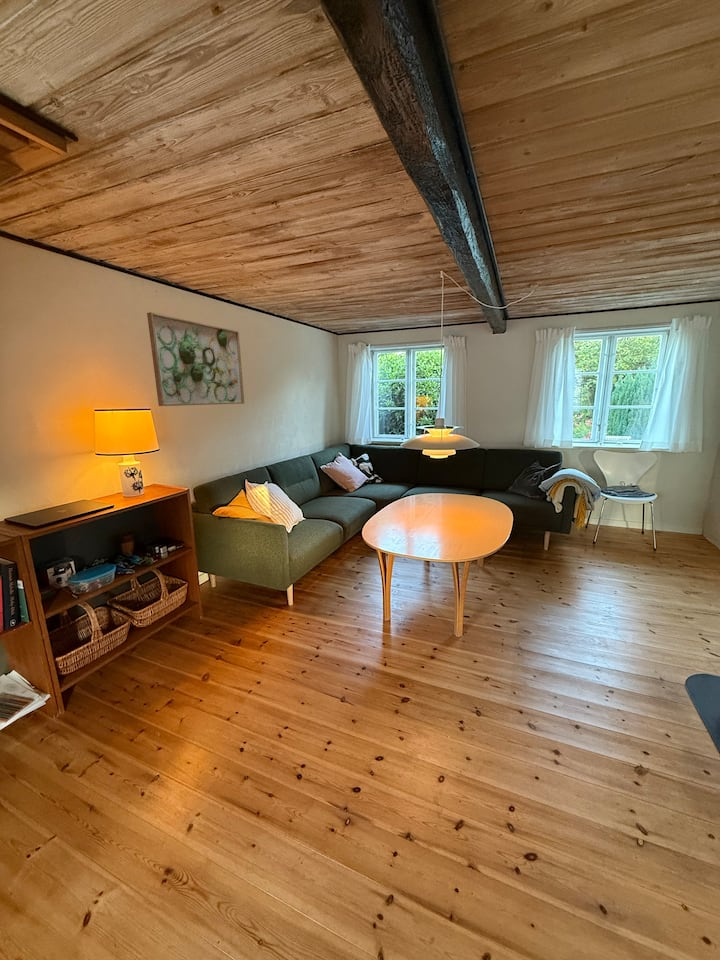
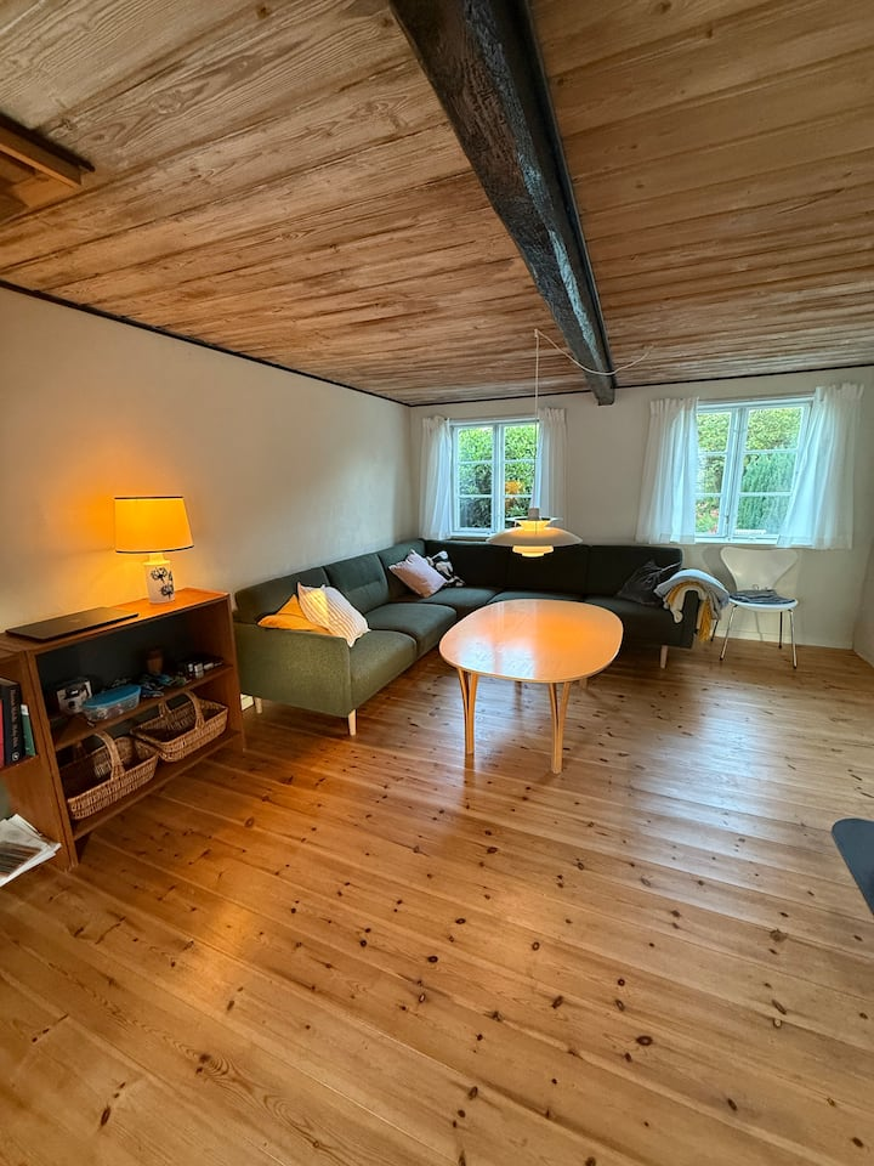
- wall art [146,311,245,407]
